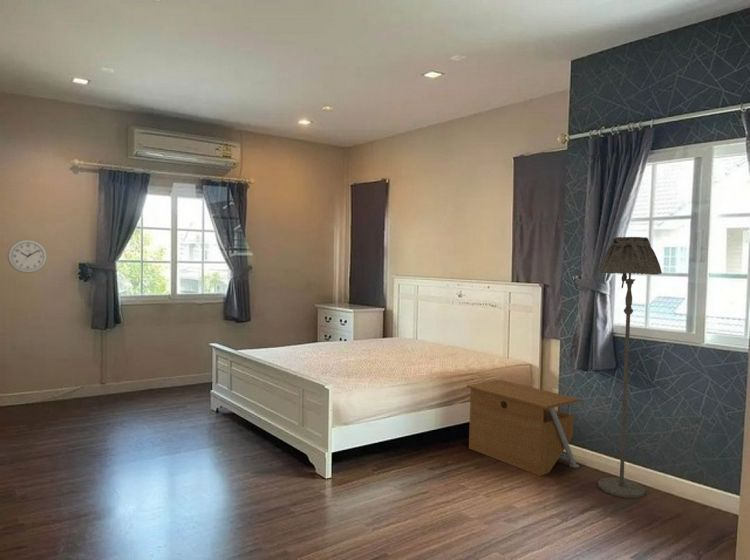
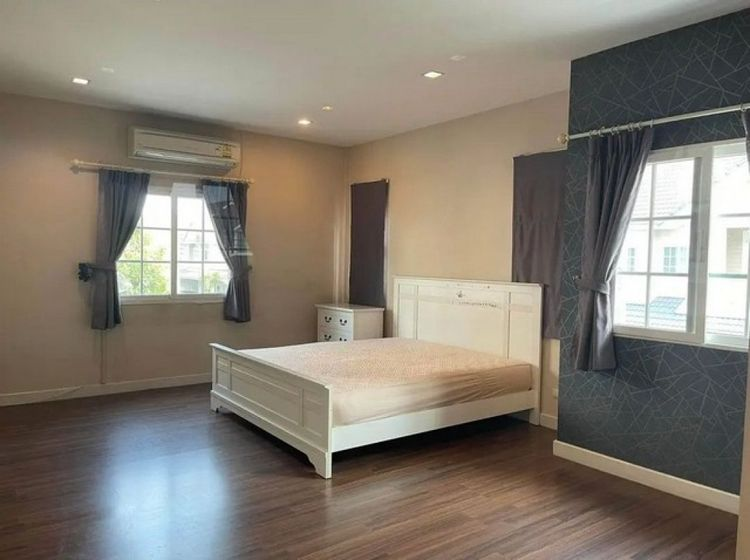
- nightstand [466,379,581,477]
- floor lamp [597,236,663,499]
- wall clock [7,239,48,274]
